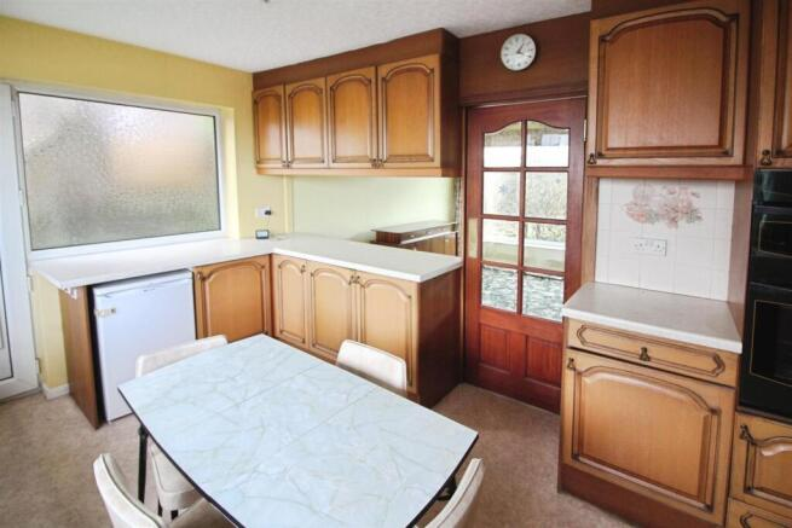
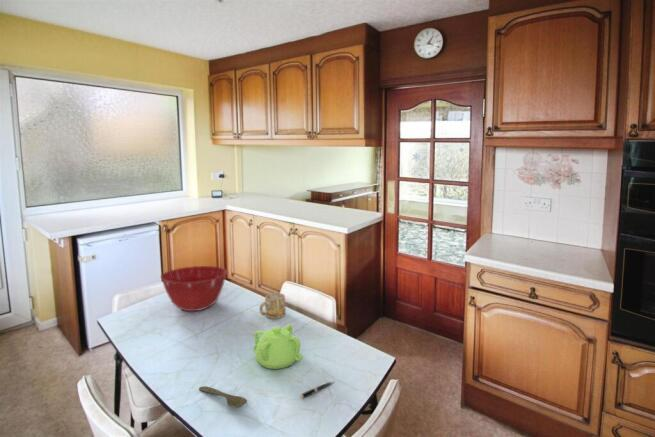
+ spoon [198,385,248,408]
+ mixing bowl [160,265,228,312]
+ teapot [252,323,303,370]
+ pen [299,380,336,400]
+ mug [259,292,286,319]
